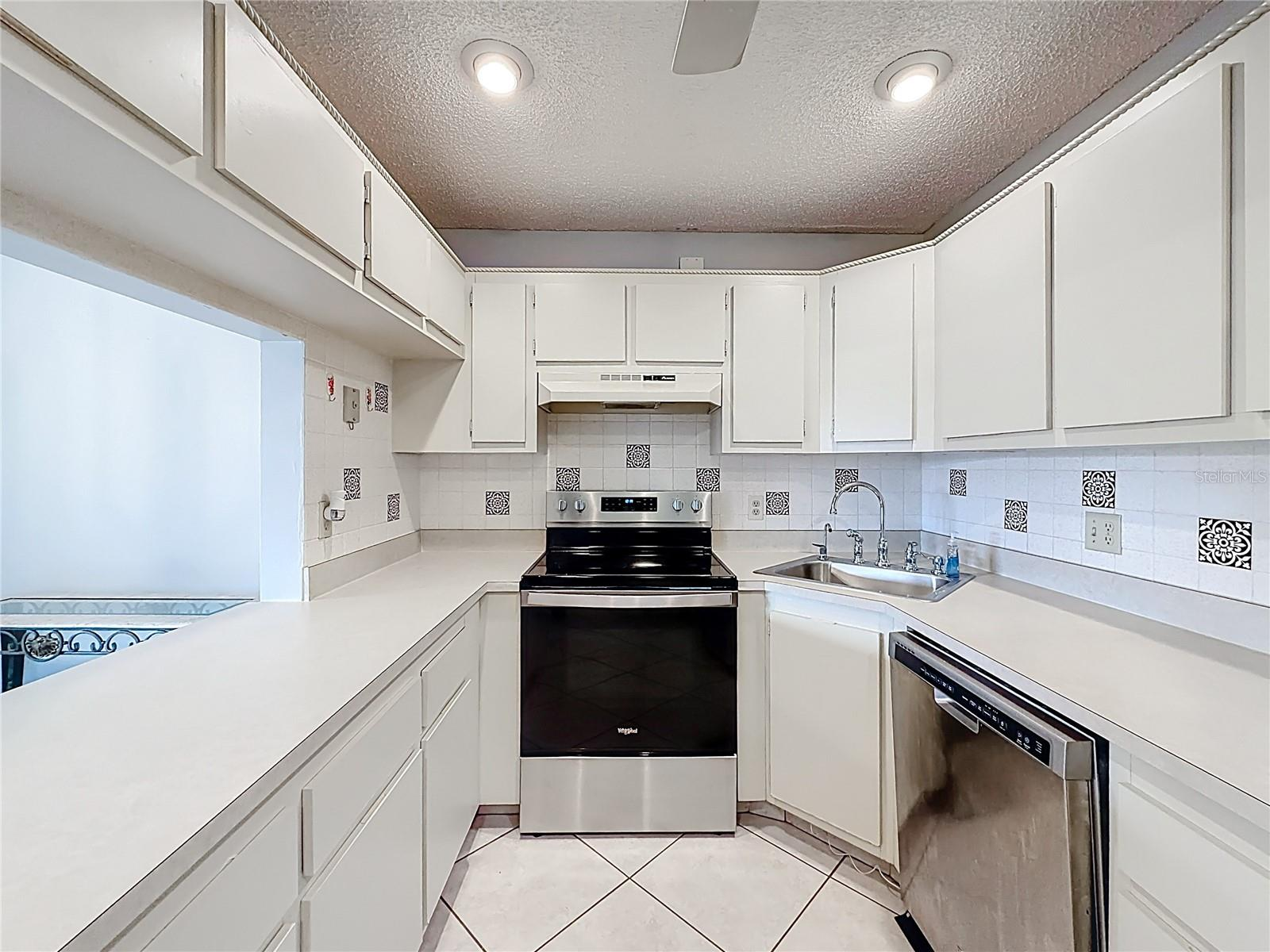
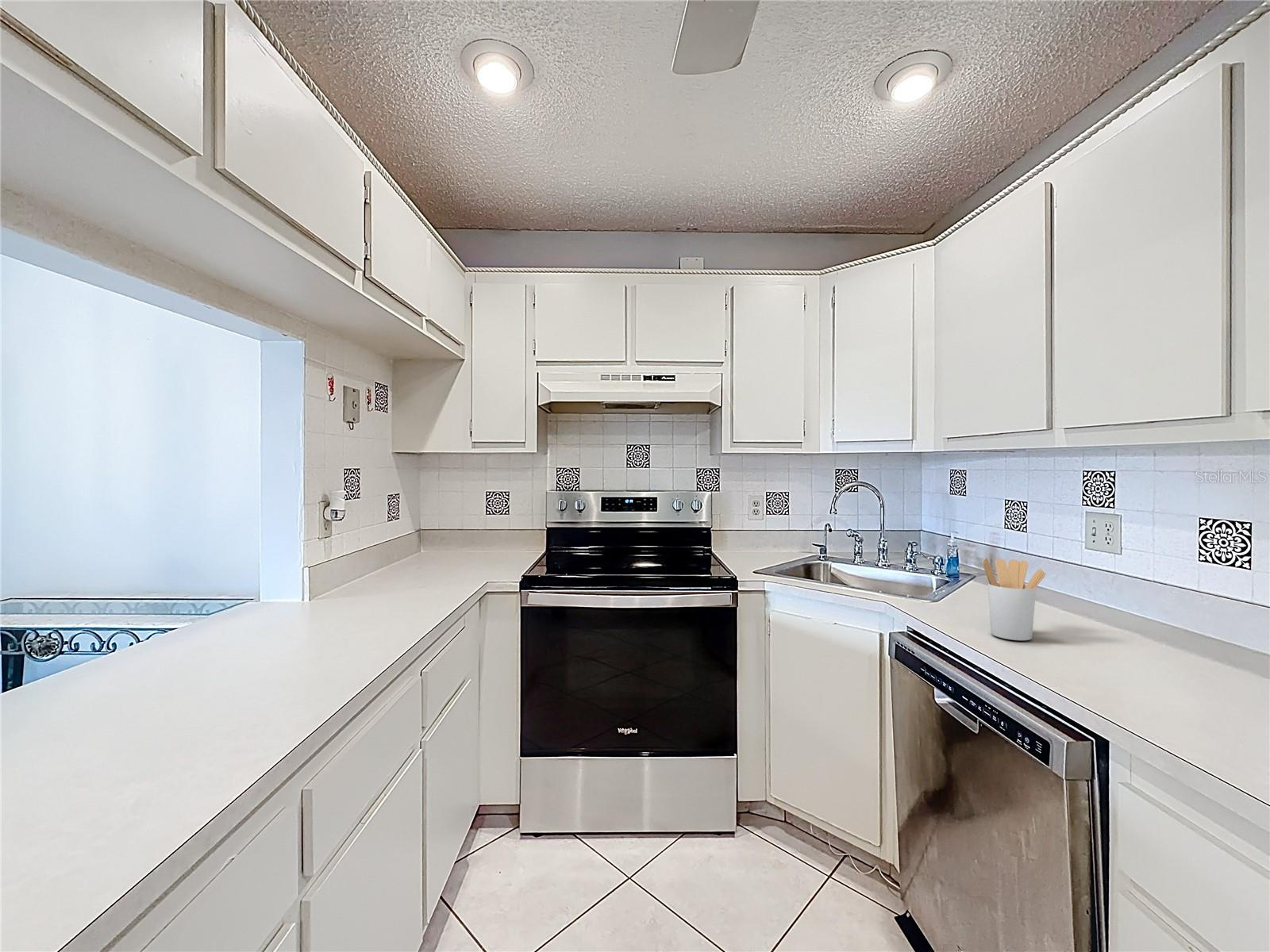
+ utensil holder [982,558,1047,641]
